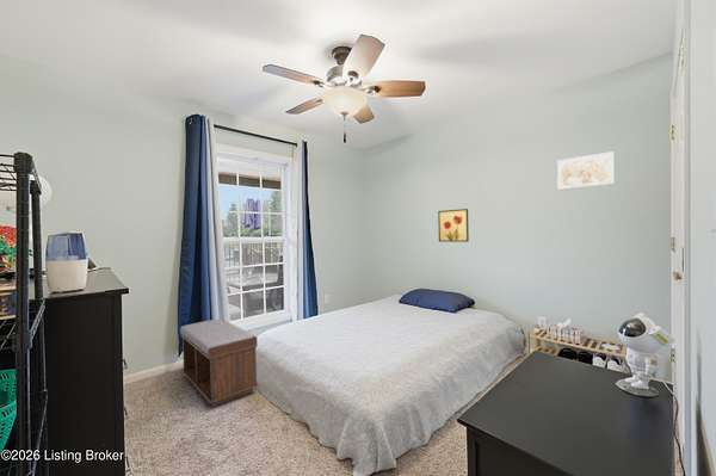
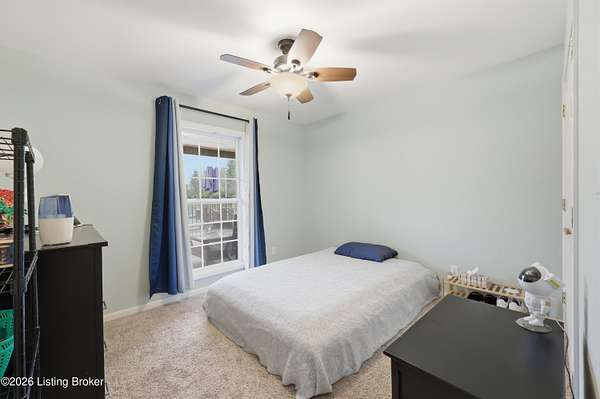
- bench [179,319,259,408]
- wall art [556,150,616,191]
- wall art [437,208,470,243]
